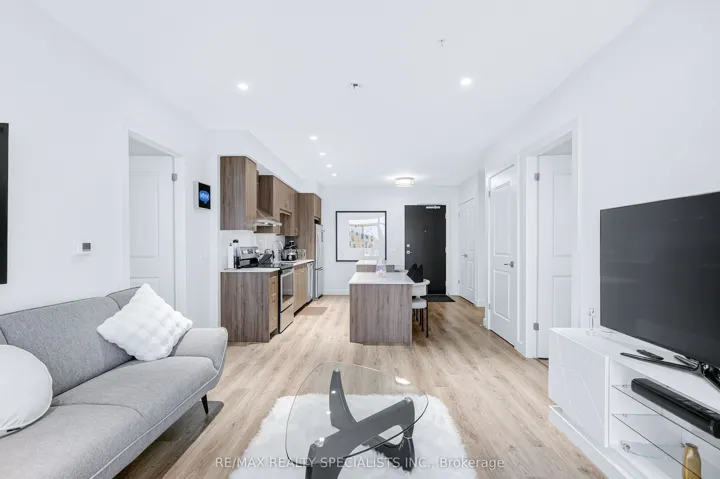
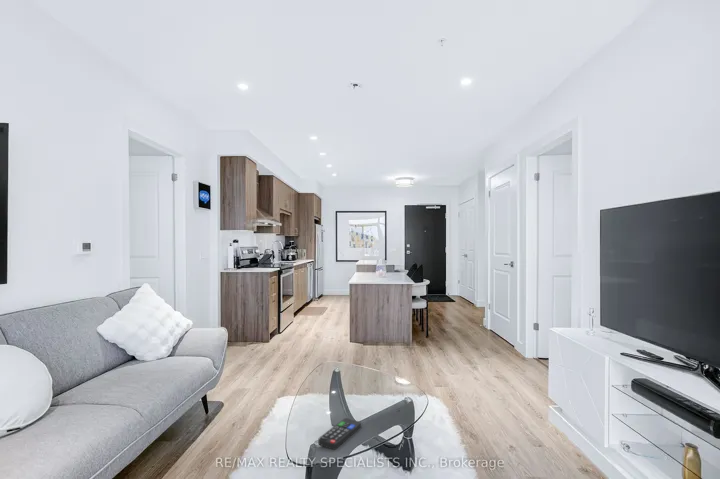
+ remote control [317,417,362,451]
